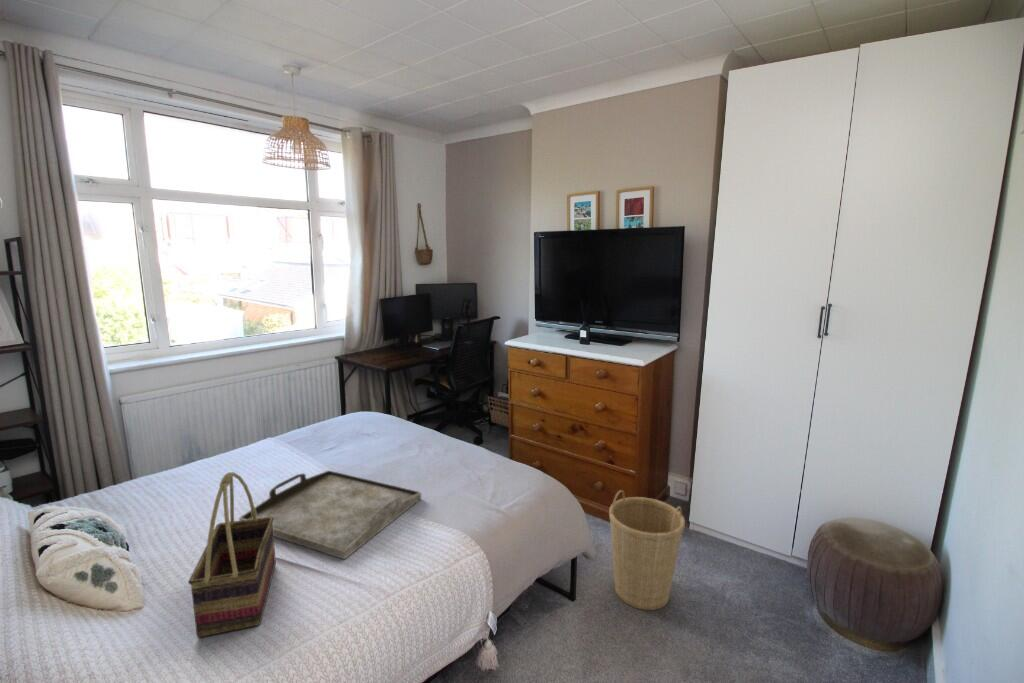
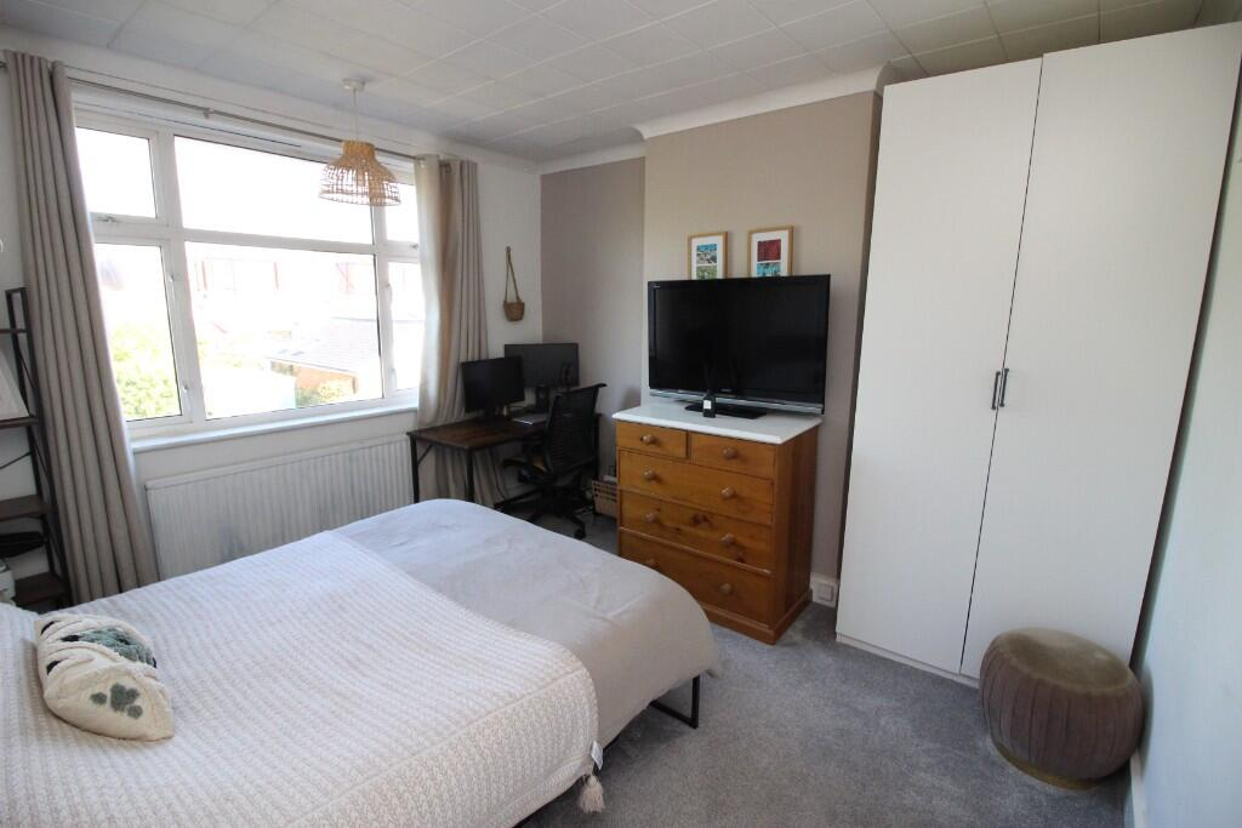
- serving tray [238,469,422,561]
- basket [608,489,686,611]
- woven basket [187,471,277,638]
